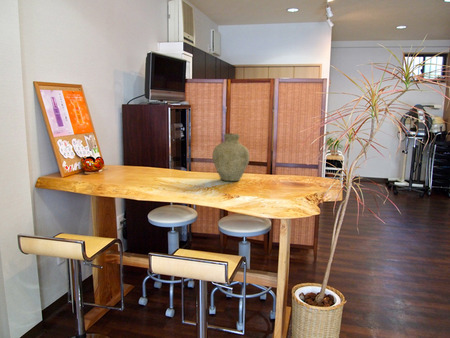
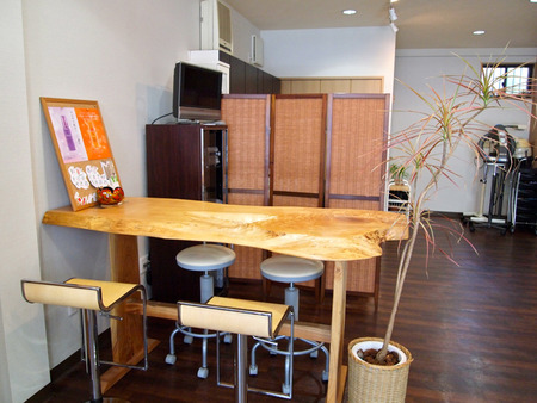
- vase [211,133,250,182]
